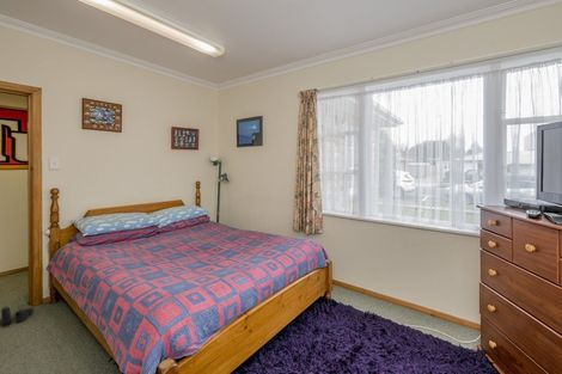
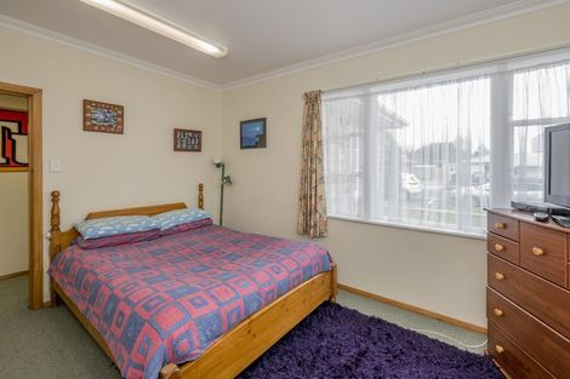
- boots [0,305,35,326]
